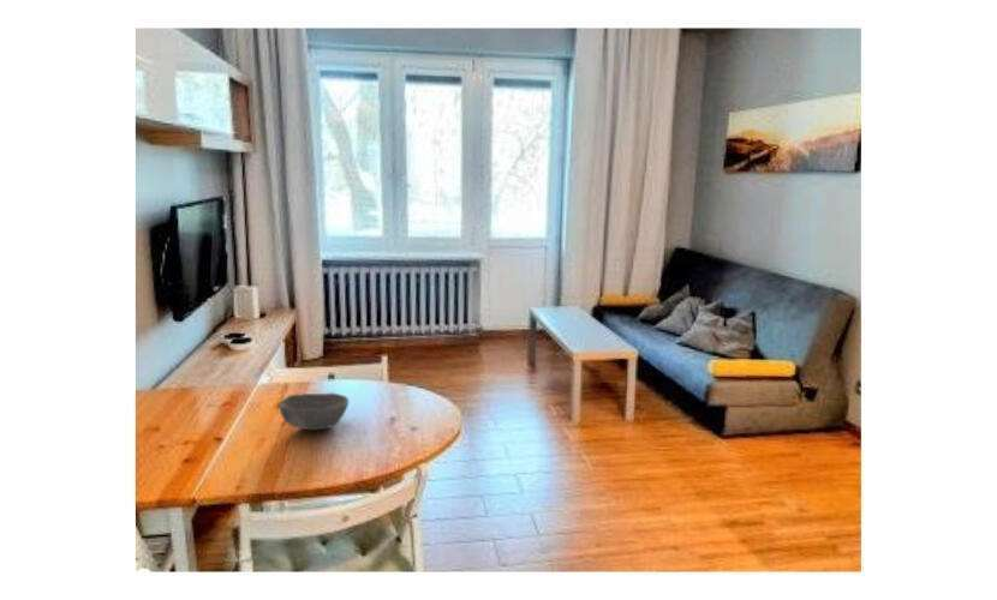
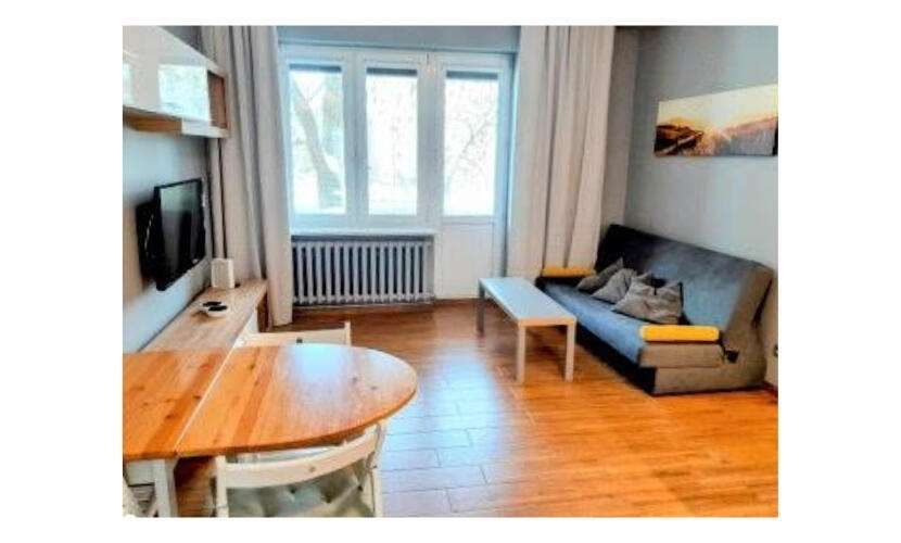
- bowl [277,391,350,431]
